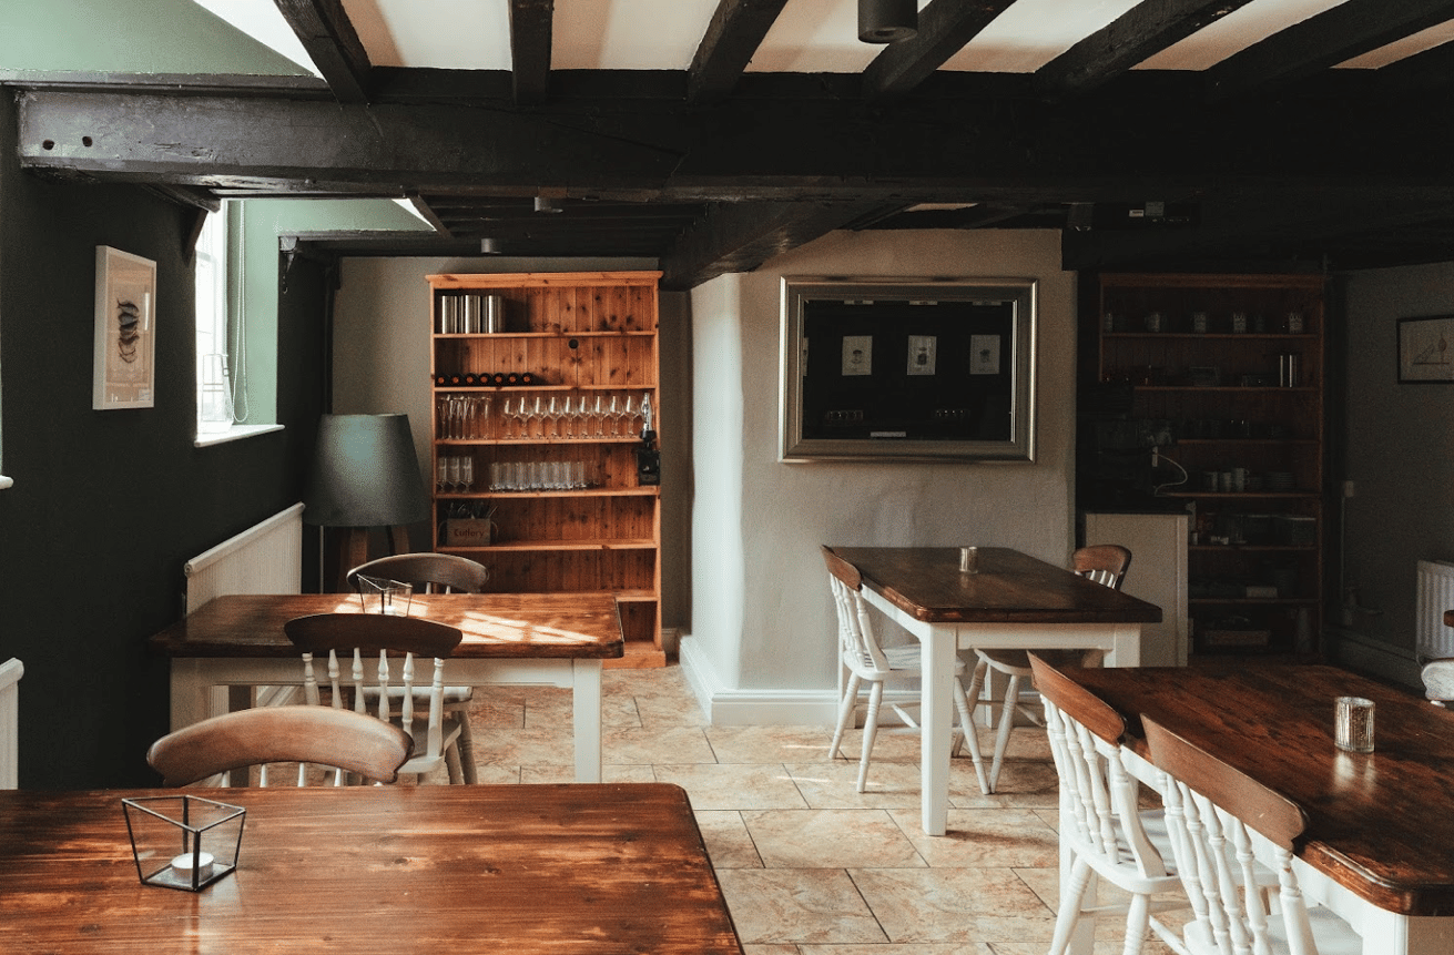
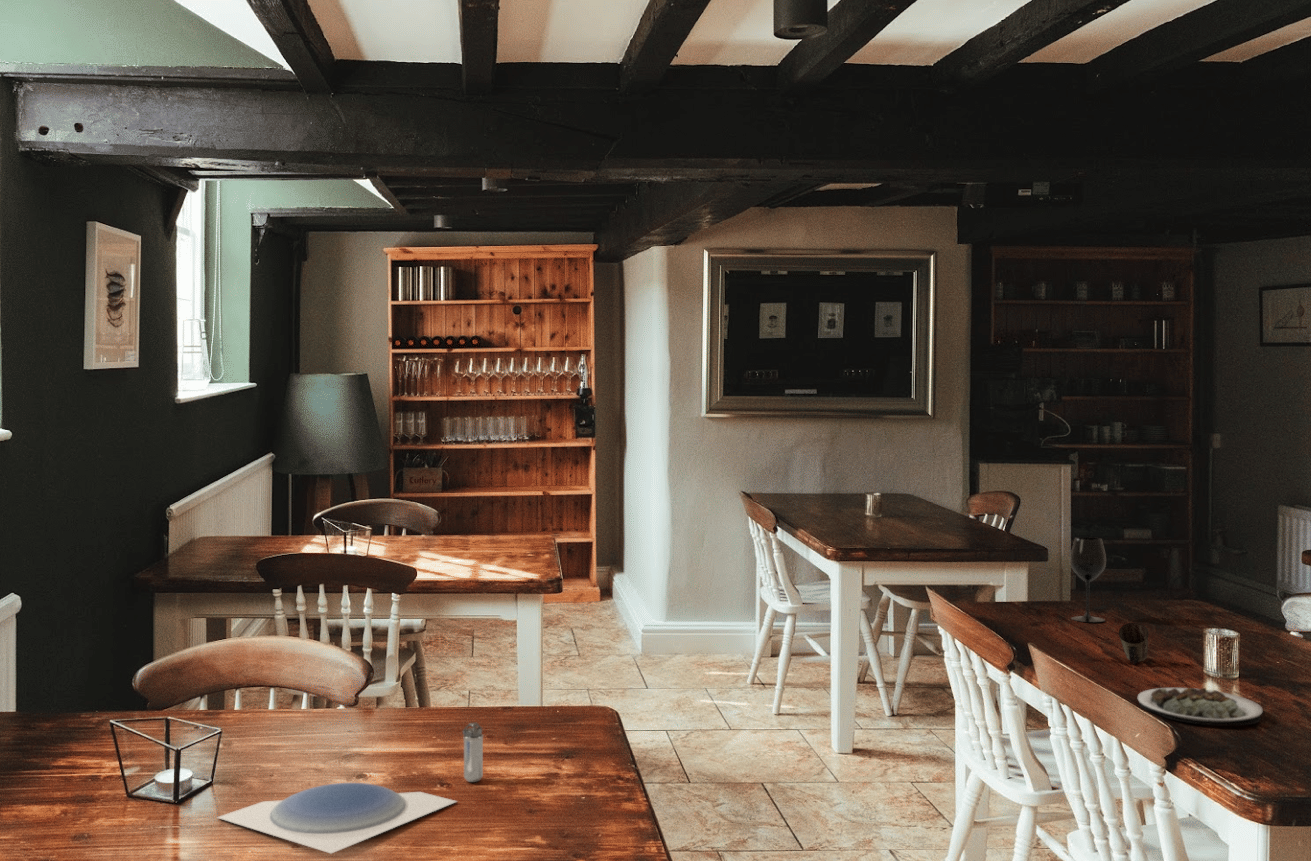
+ shaker [462,721,484,783]
+ mug [1118,622,1150,665]
+ plate [215,782,458,854]
+ plate [1137,687,1264,726]
+ wineglass [1069,536,1107,623]
